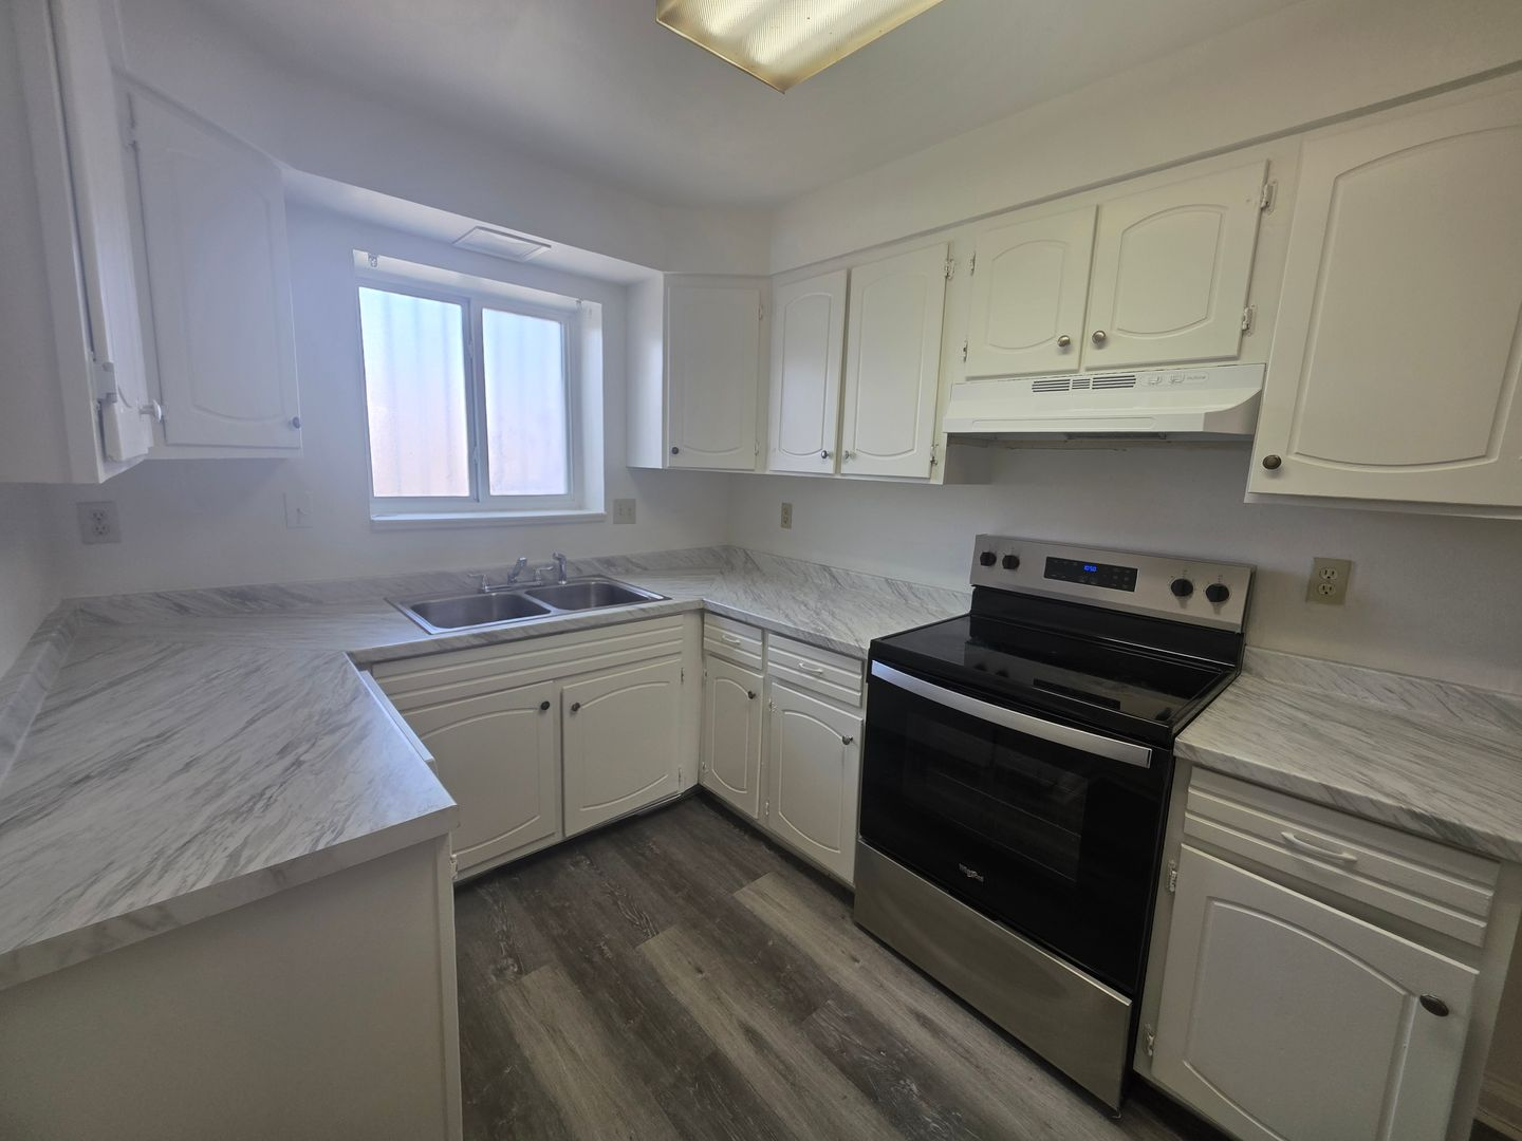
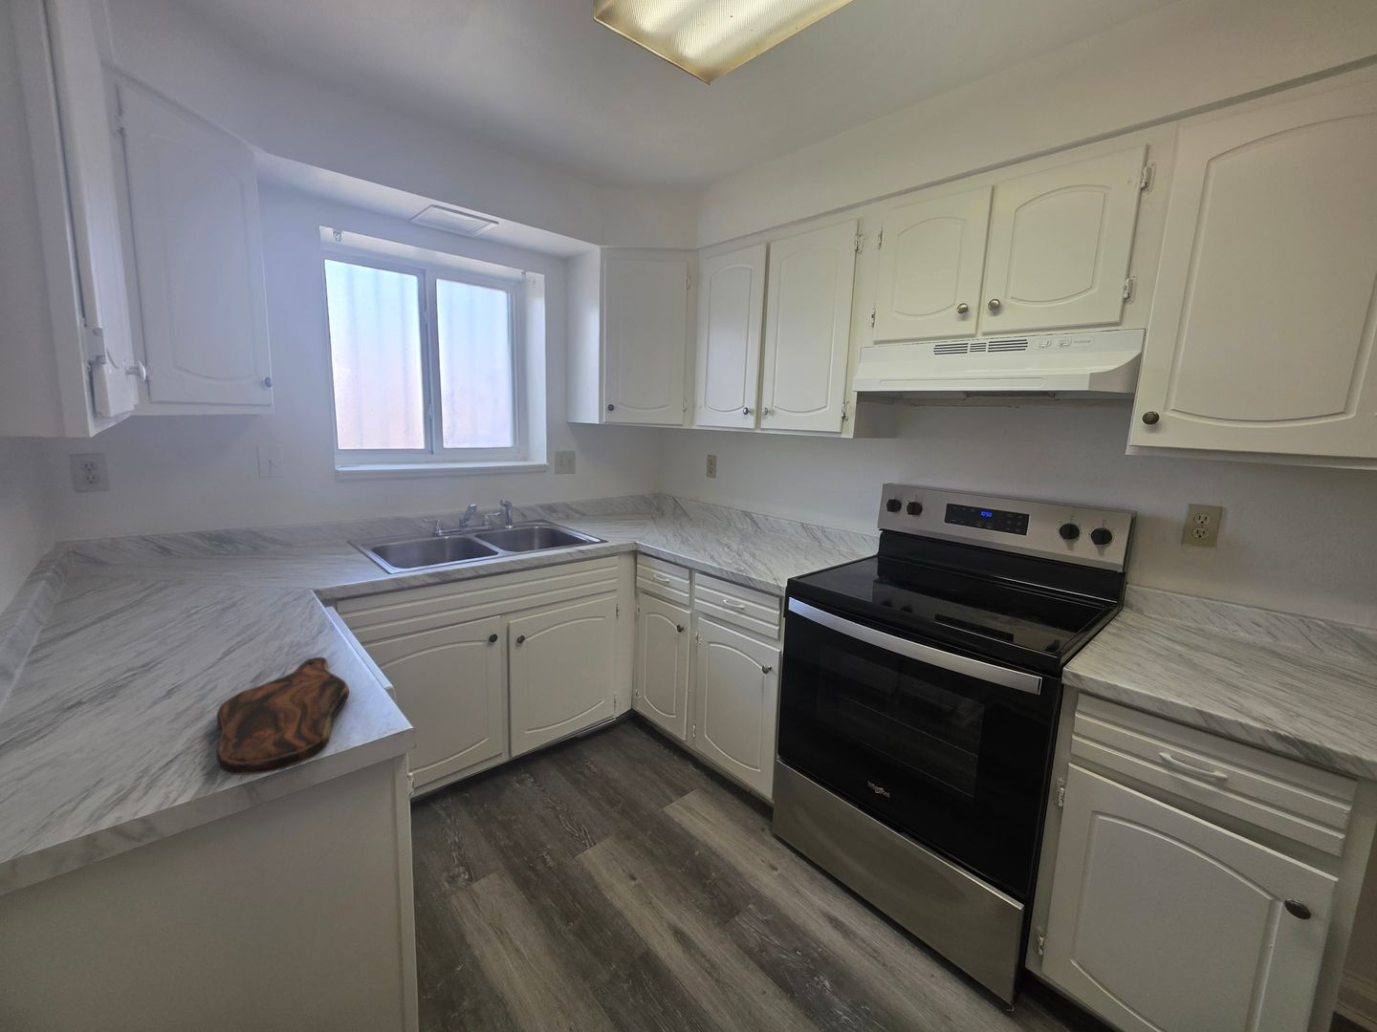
+ cutting board [215,657,350,776]
